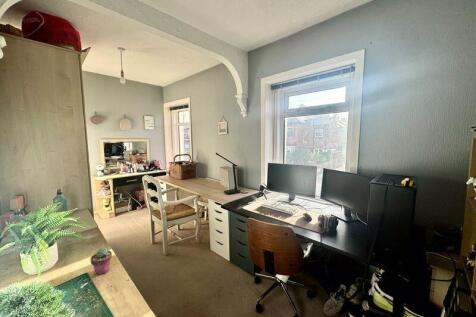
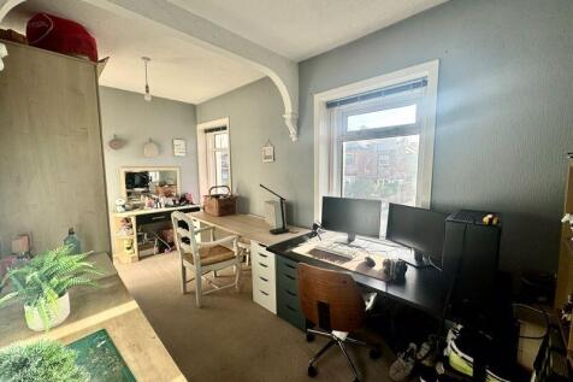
- potted succulent [89,247,113,276]
